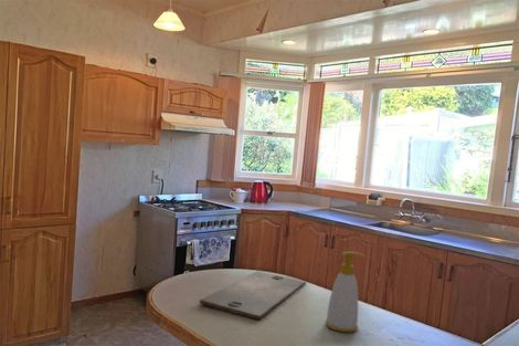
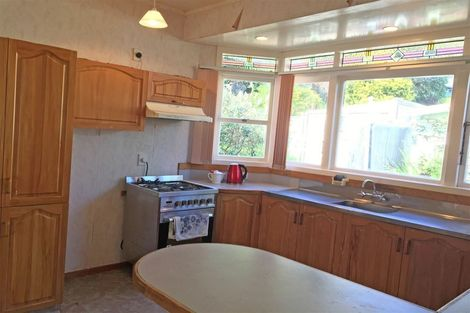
- soap bottle [325,250,368,333]
- cutting board [199,270,307,321]
